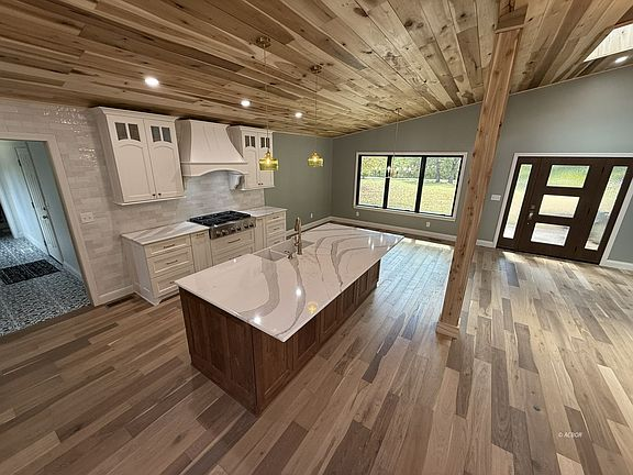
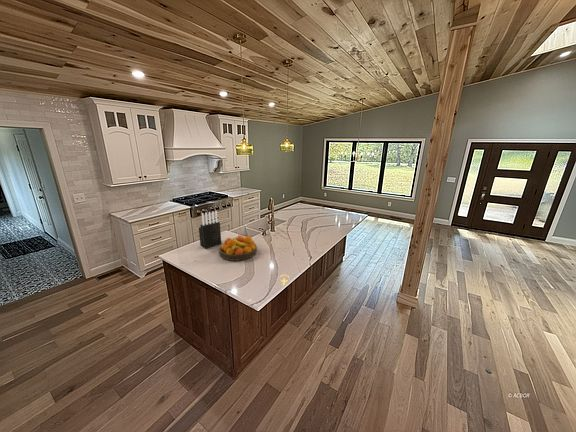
+ fruit bowl [218,235,258,262]
+ knife block [198,210,222,249]
